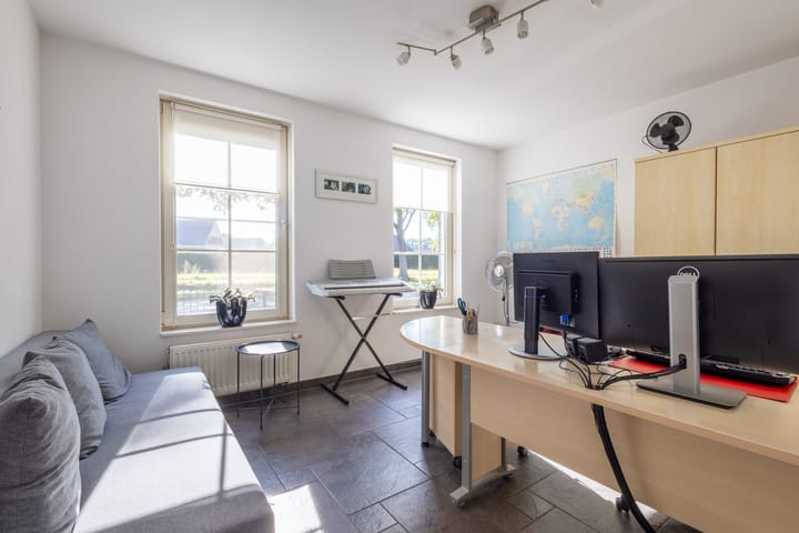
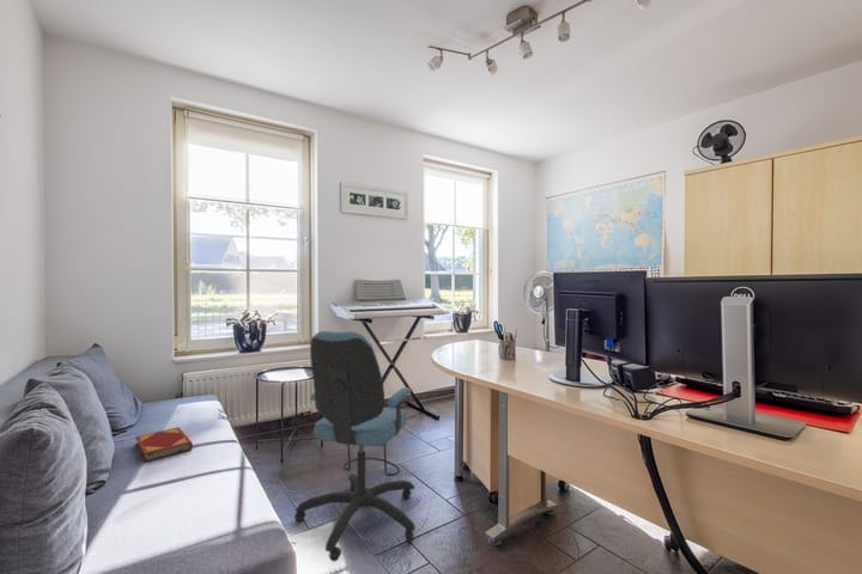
+ office chair [293,330,417,562]
+ hardback book [134,426,194,464]
